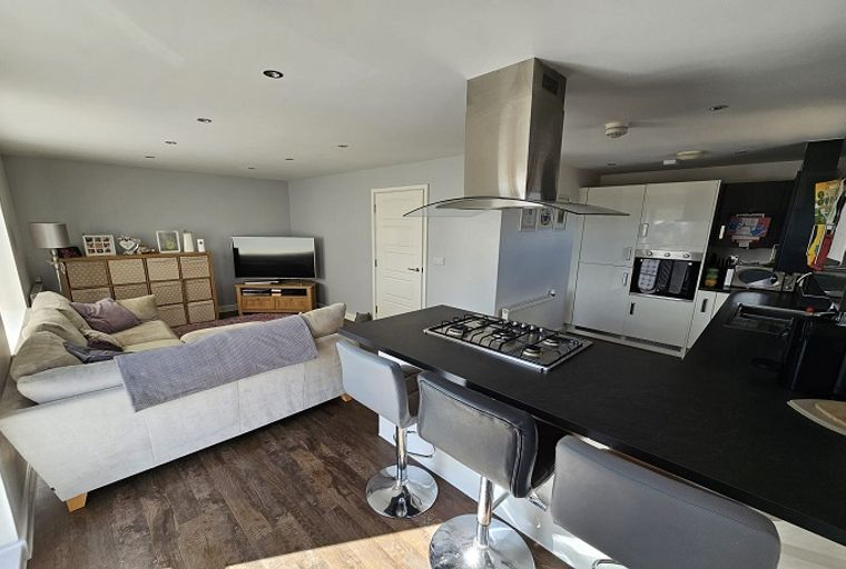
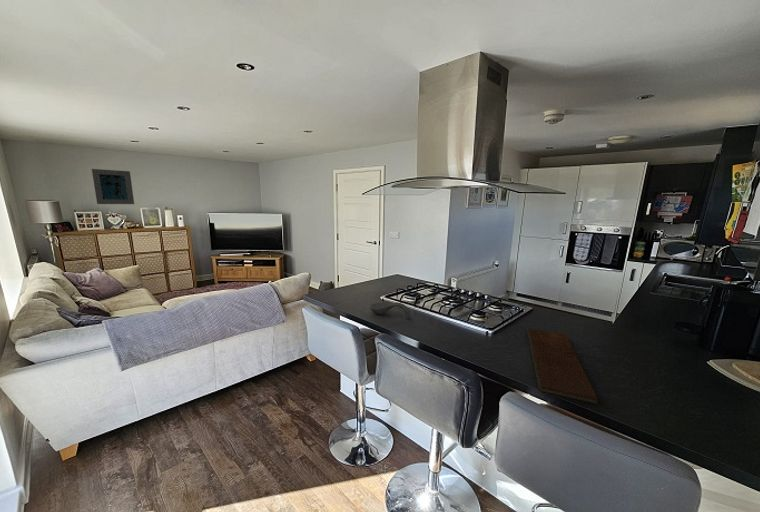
+ chopping board [526,327,599,405]
+ spoon rest [369,302,411,320]
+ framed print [91,168,135,205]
